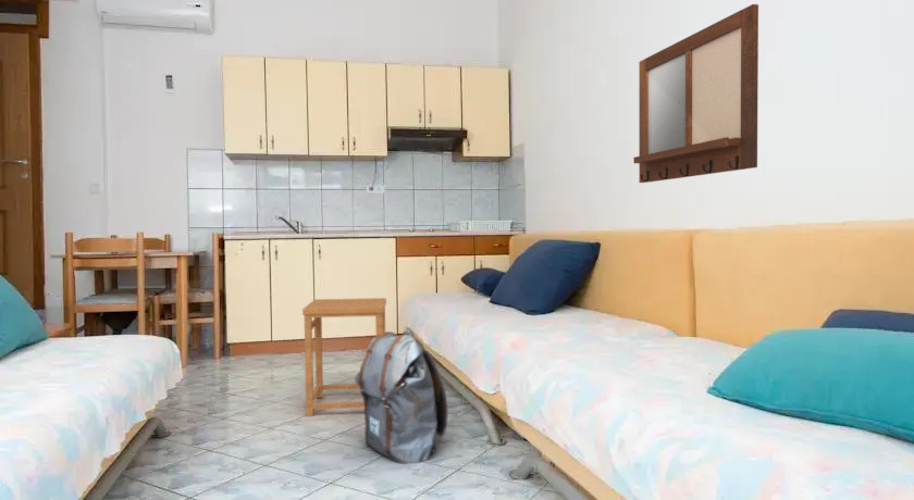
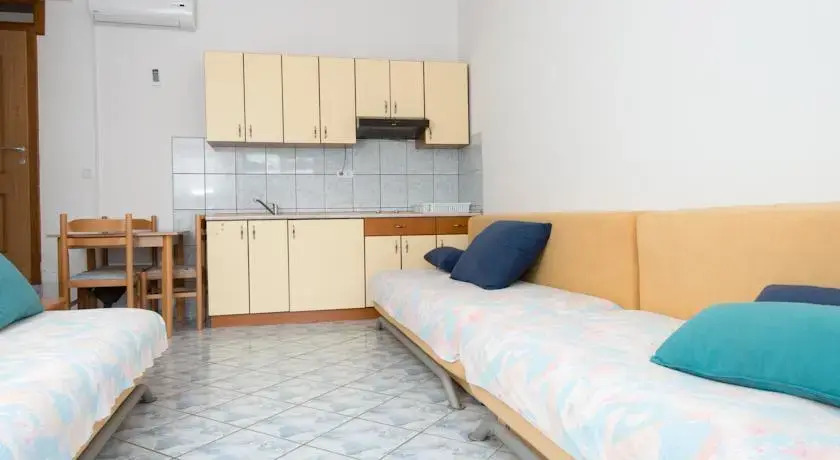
- writing board [632,3,759,184]
- side table [301,297,387,417]
- backpack [354,327,448,465]
